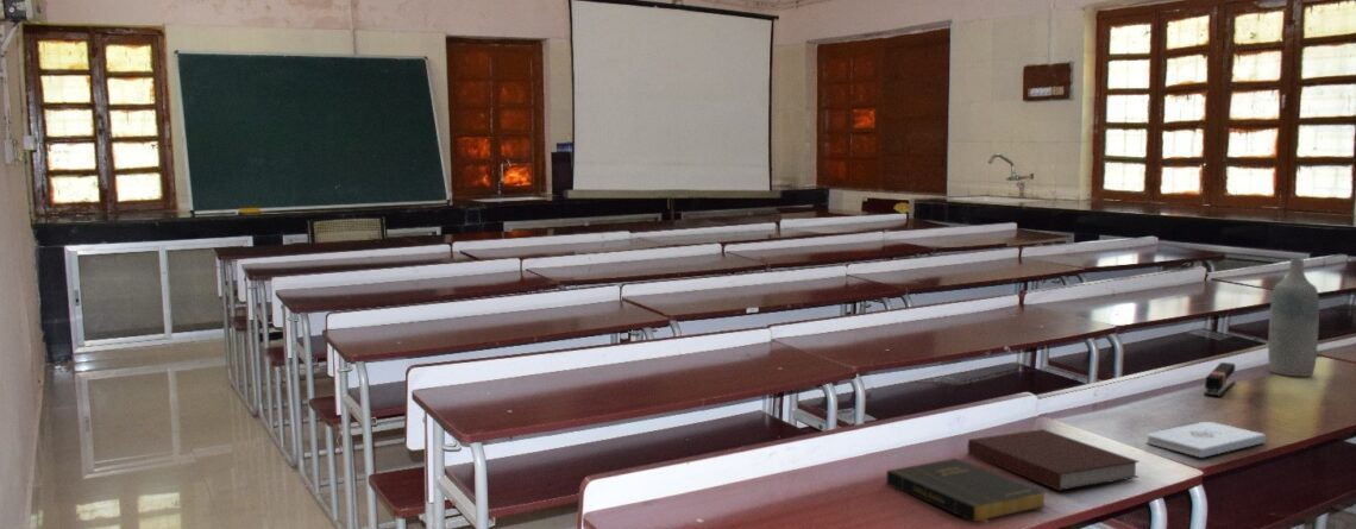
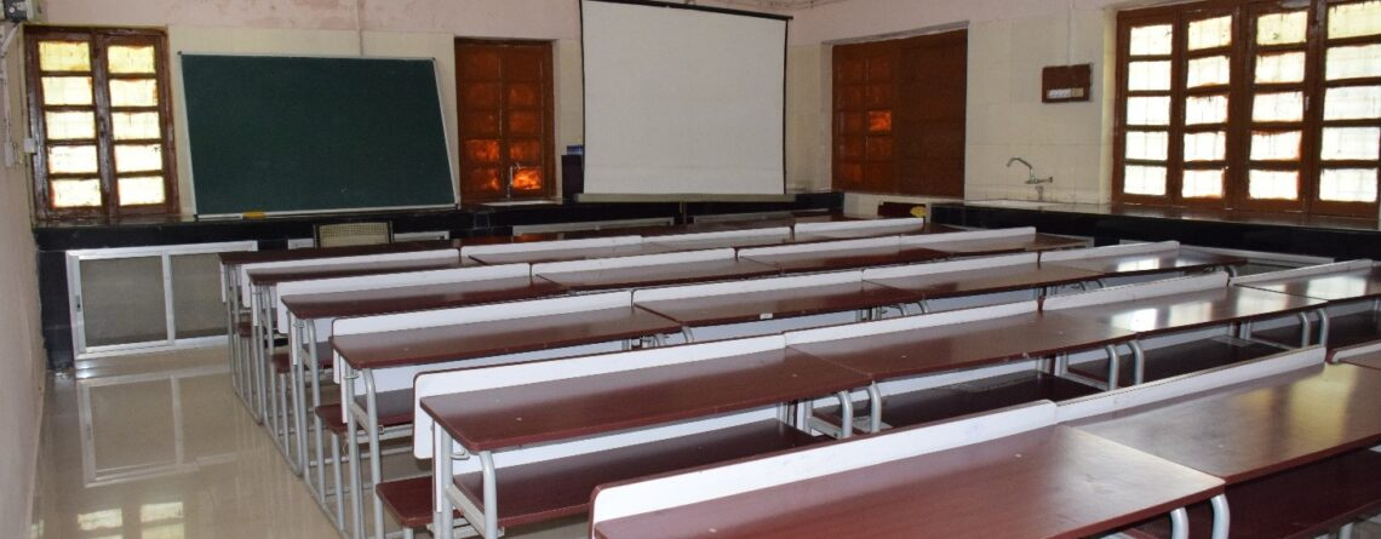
- bottle [1267,257,1320,377]
- stapler [1203,361,1236,397]
- notepad [1145,421,1267,459]
- notebook [967,428,1141,492]
- book [886,458,1047,524]
